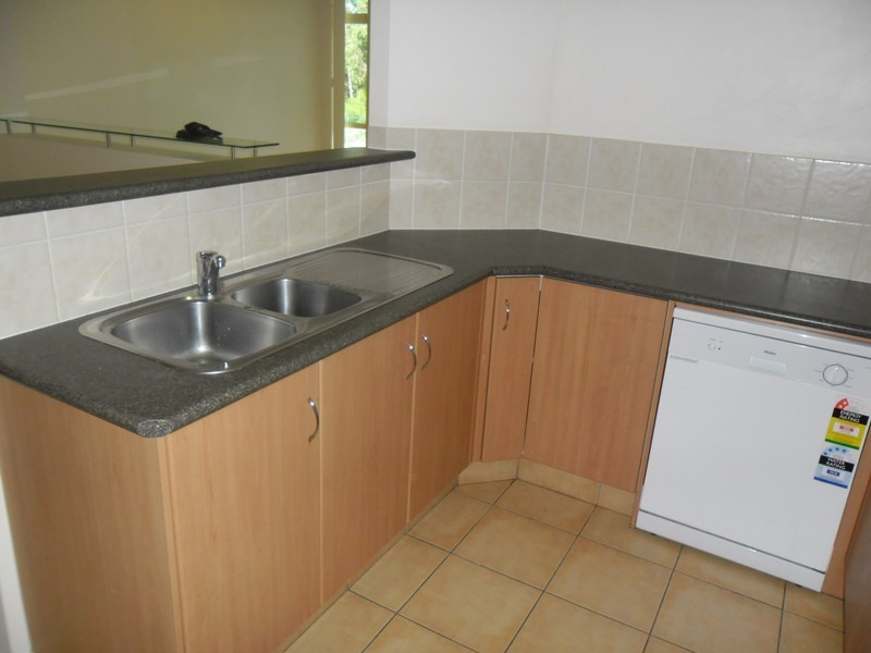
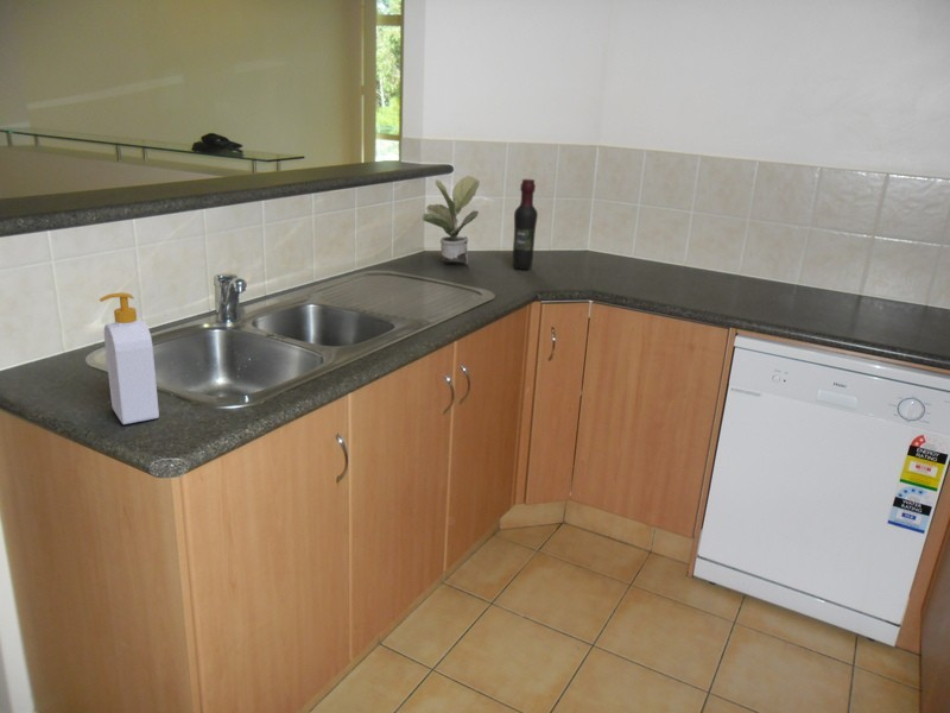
+ wine bottle [512,178,539,271]
+ soap bottle [99,291,160,425]
+ potted plant [422,175,481,265]
